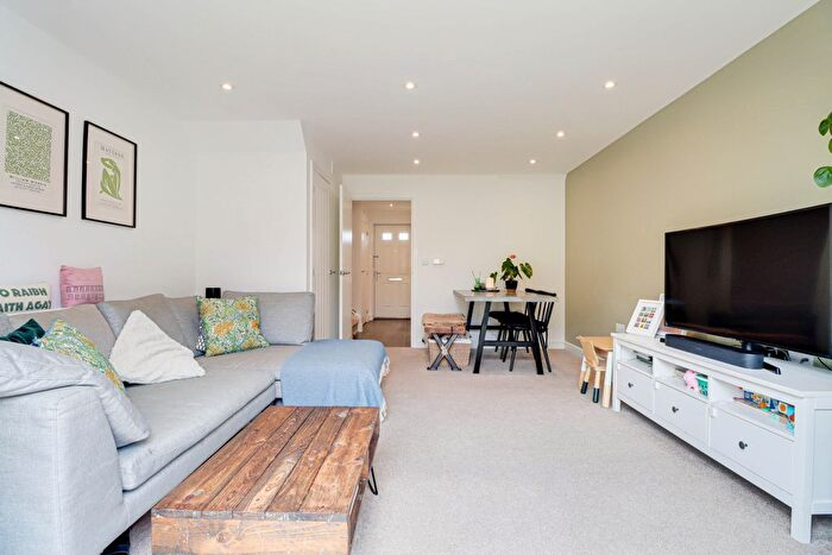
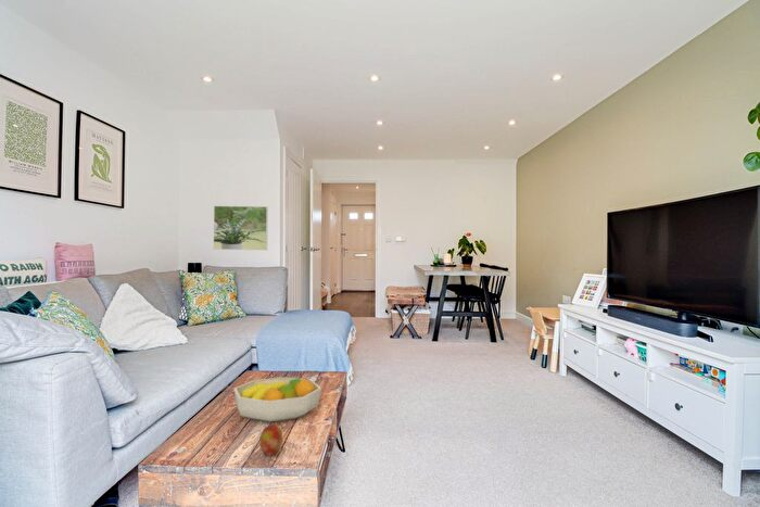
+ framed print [213,205,269,251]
+ apple [258,421,283,457]
+ fruit bowl [232,376,322,422]
